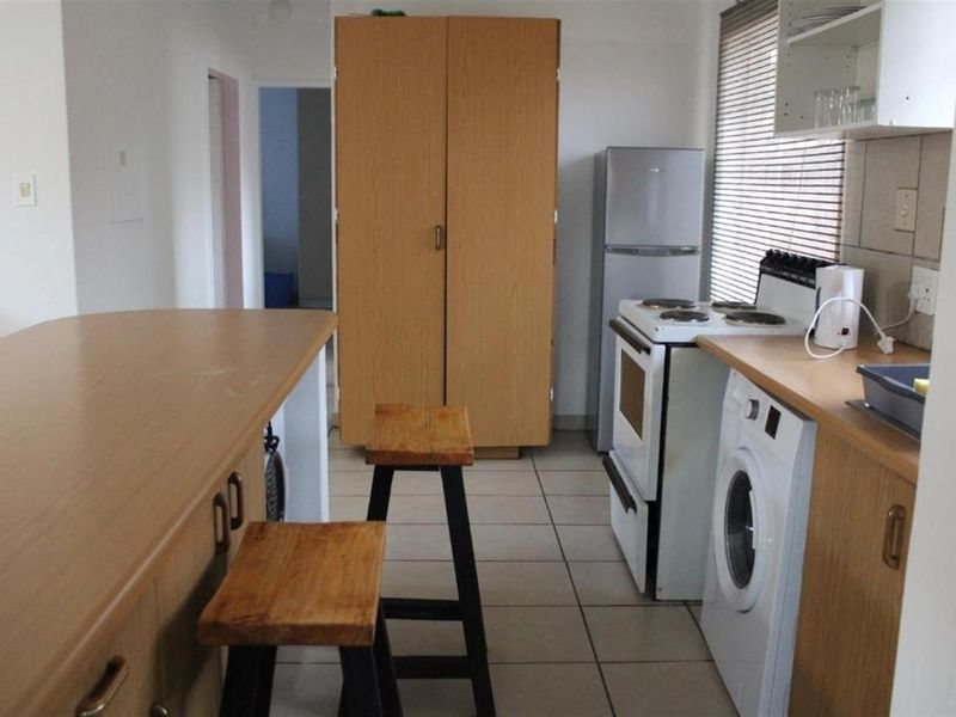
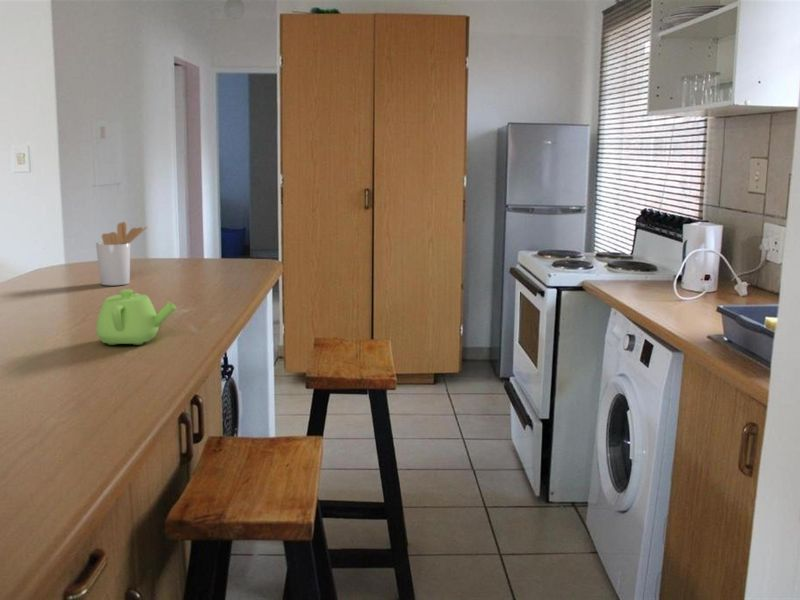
+ utensil holder [95,221,148,286]
+ teapot [96,288,177,346]
